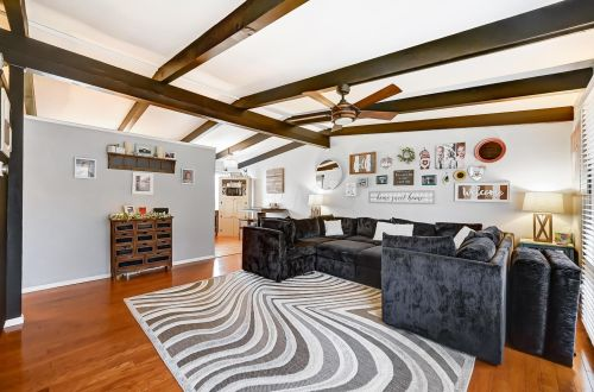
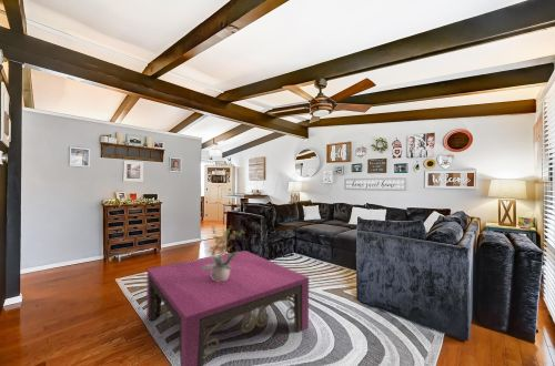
+ coffee table [145,250,310,366]
+ potted plant [202,224,246,282]
